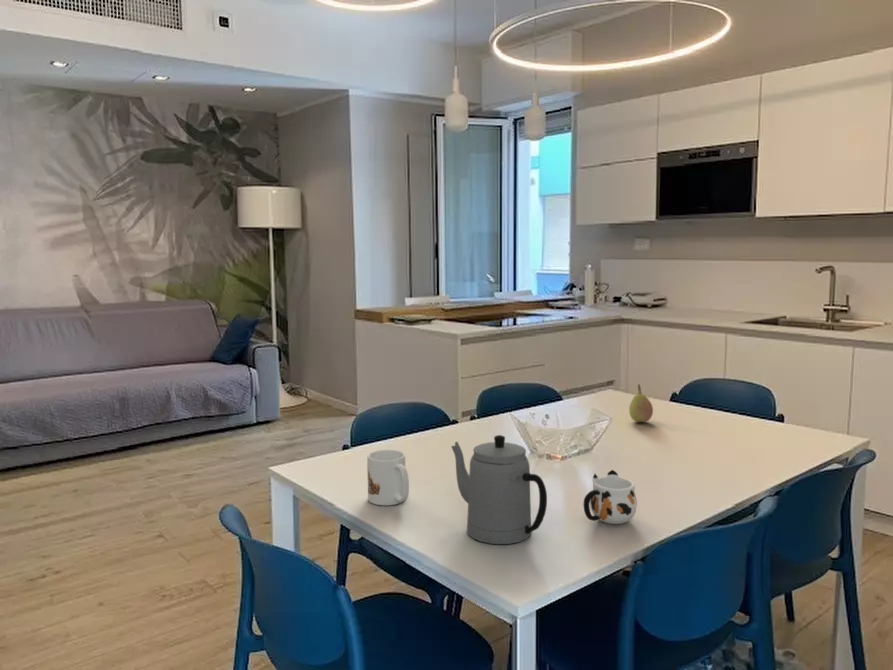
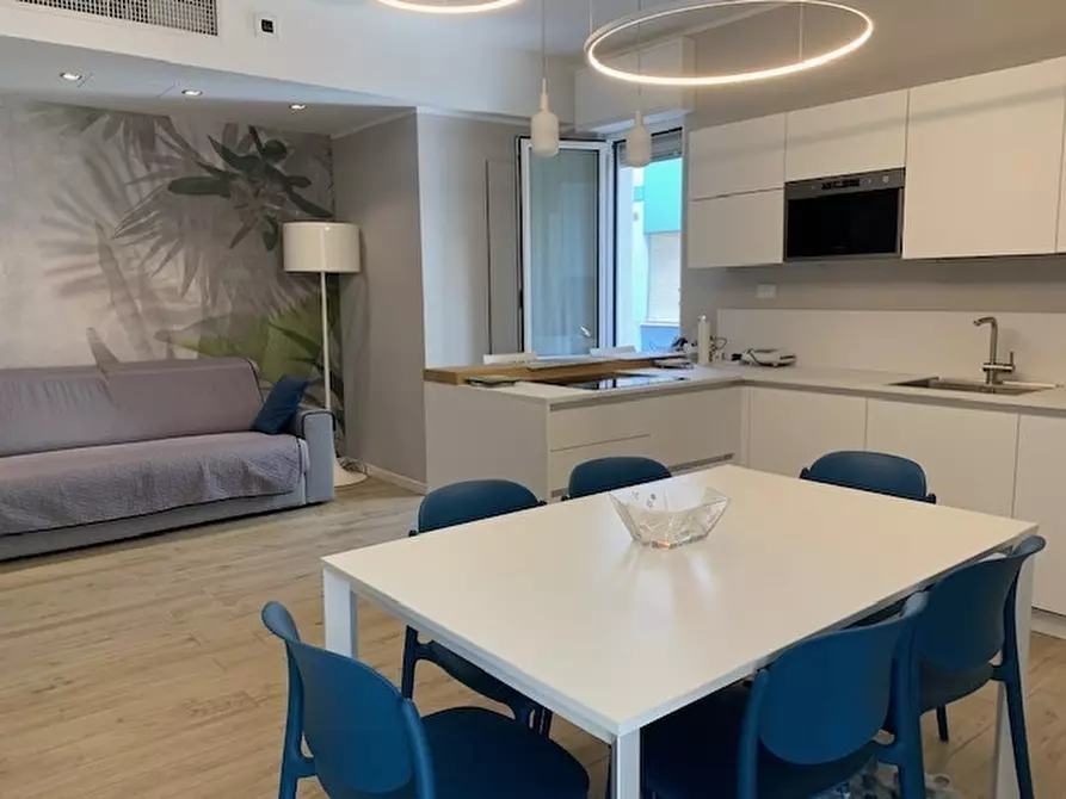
- mug [582,469,638,525]
- teapot [450,434,548,545]
- fruit [628,383,654,423]
- mug [366,449,410,506]
